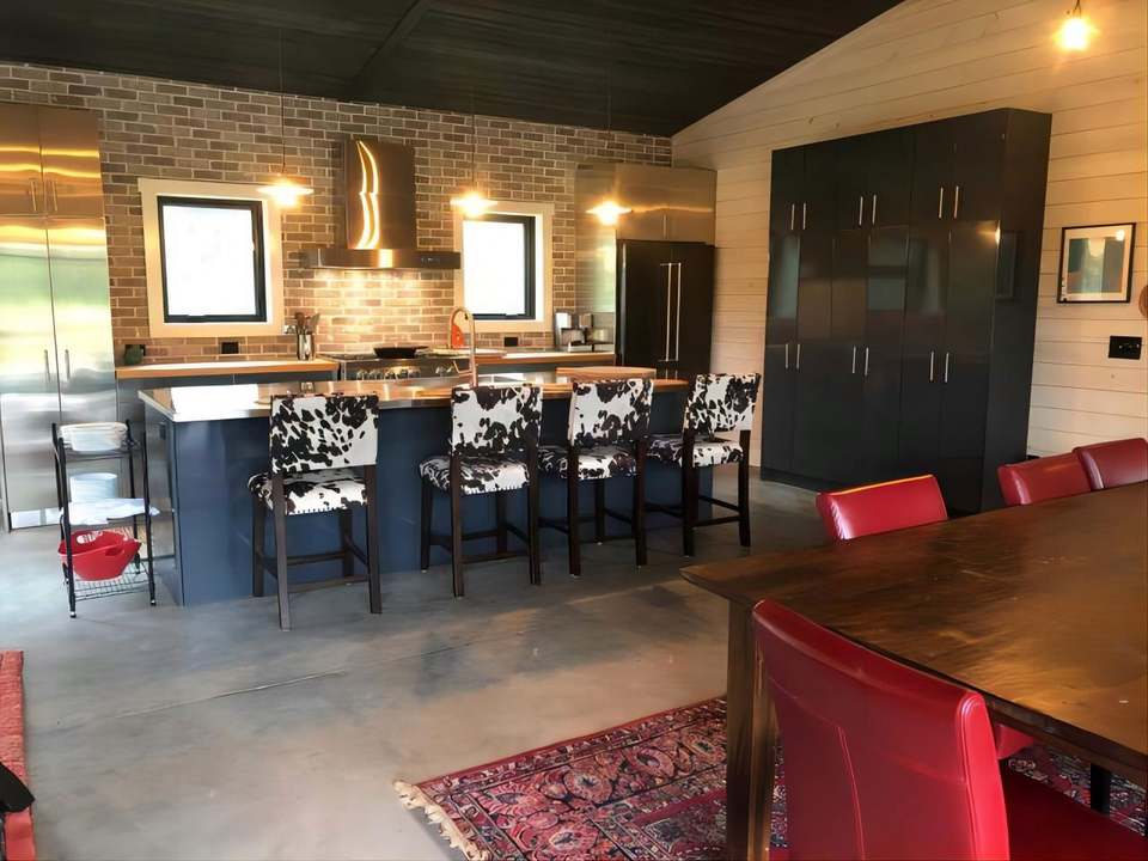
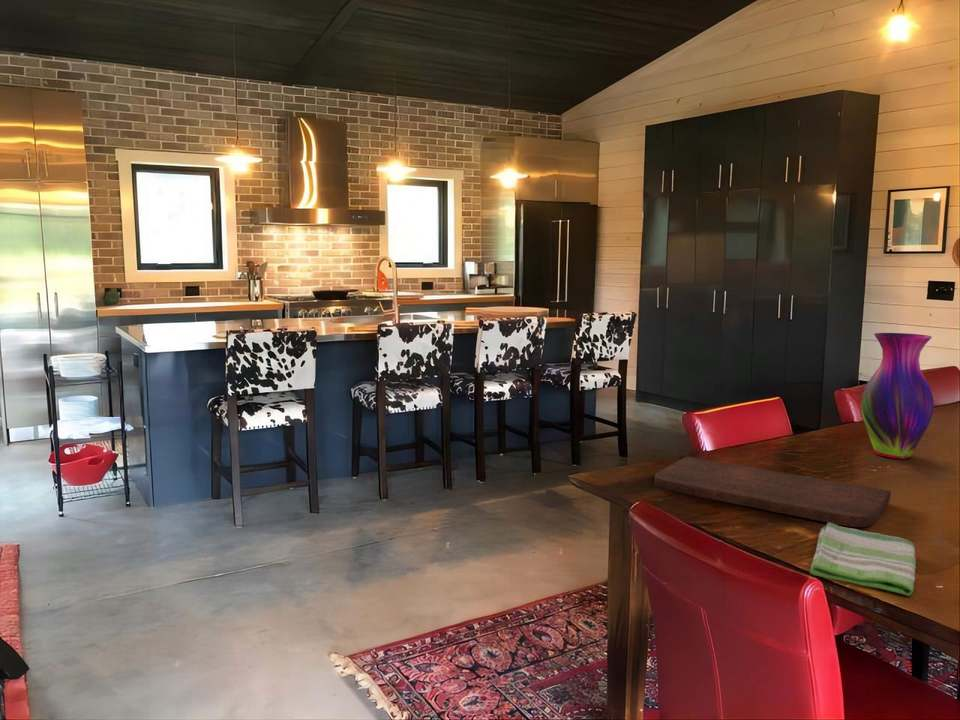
+ vase [860,332,935,459]
+ cutting board [654,455,892,528]
+ dish towel [809,523,917,597]
